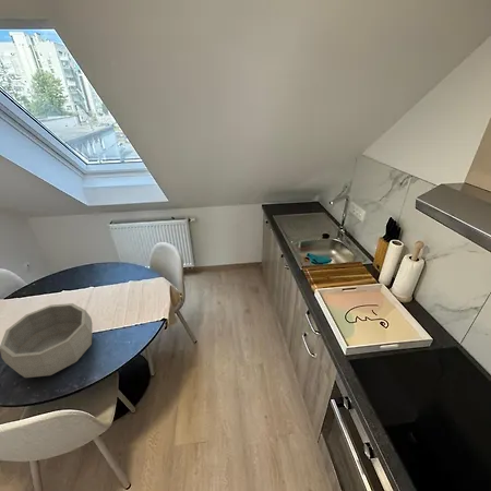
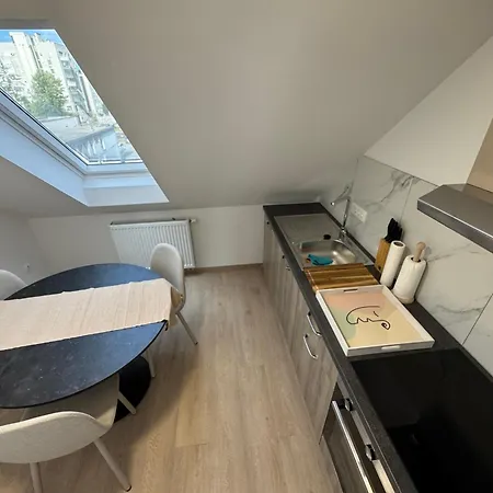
- decorative bowl [0,302,93,379]
